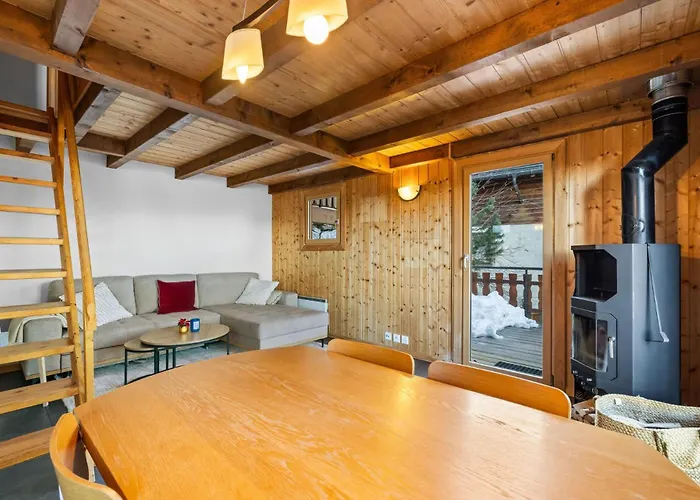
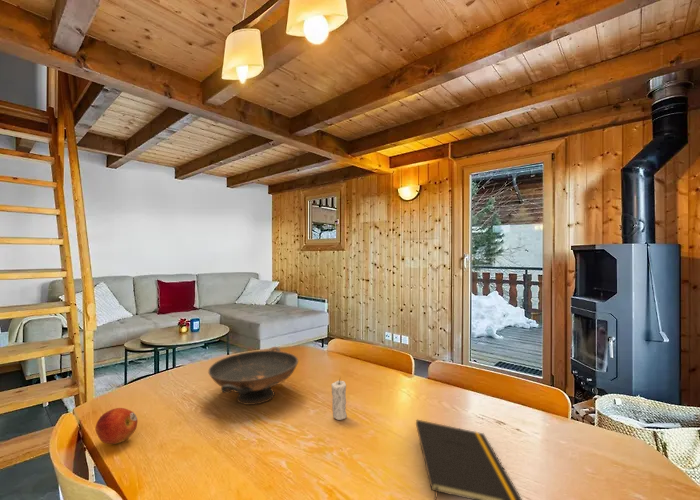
+ candle [330,376,348,421]
+ notepad [415,419,523,500]
+ decorative bowl [207,346,299,406]
+ fruit [94,407,139,445]
